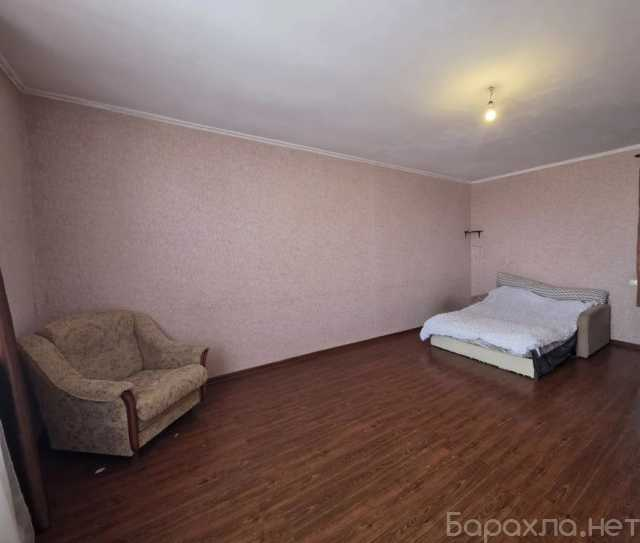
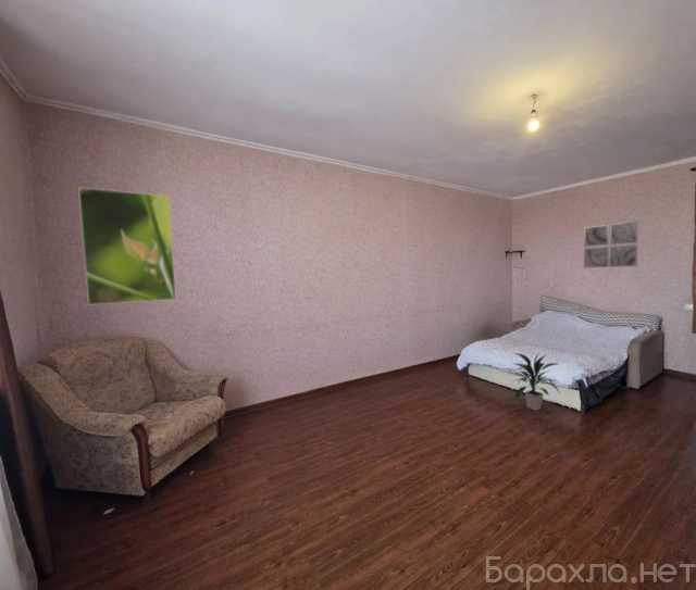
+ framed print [77,187,177,306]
+ indoor plant [511,352,561,412]
+ wall art [583,219,639,269]
